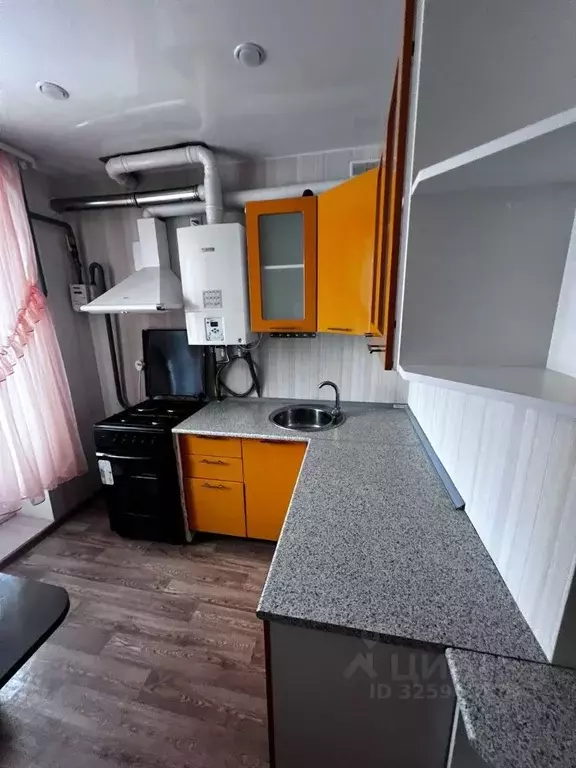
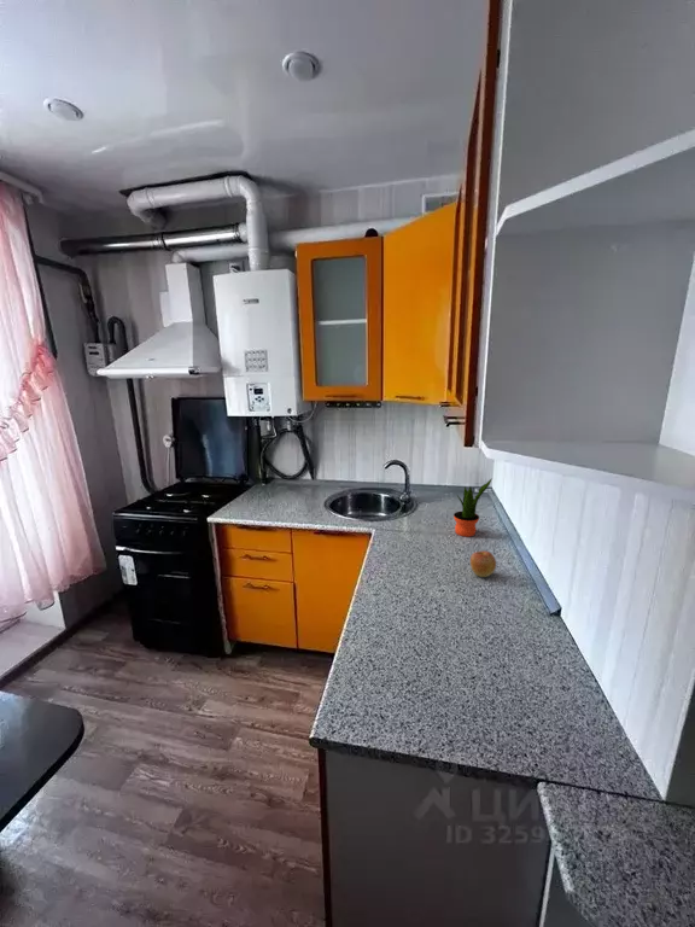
+ apple [469,549,497,578]
+ potted plant [452,478,493,538]
